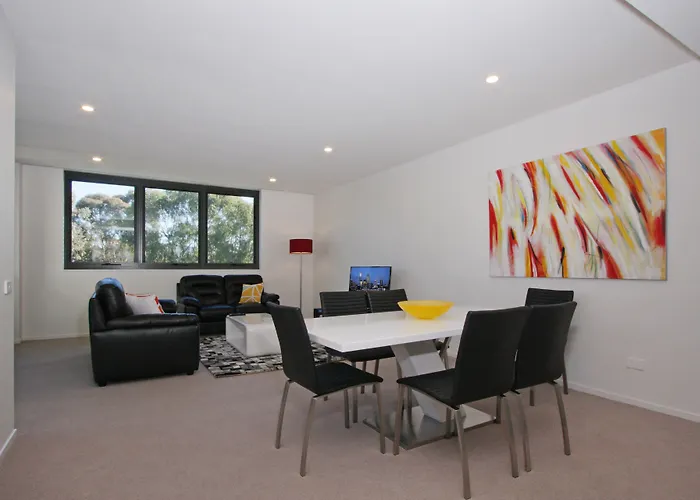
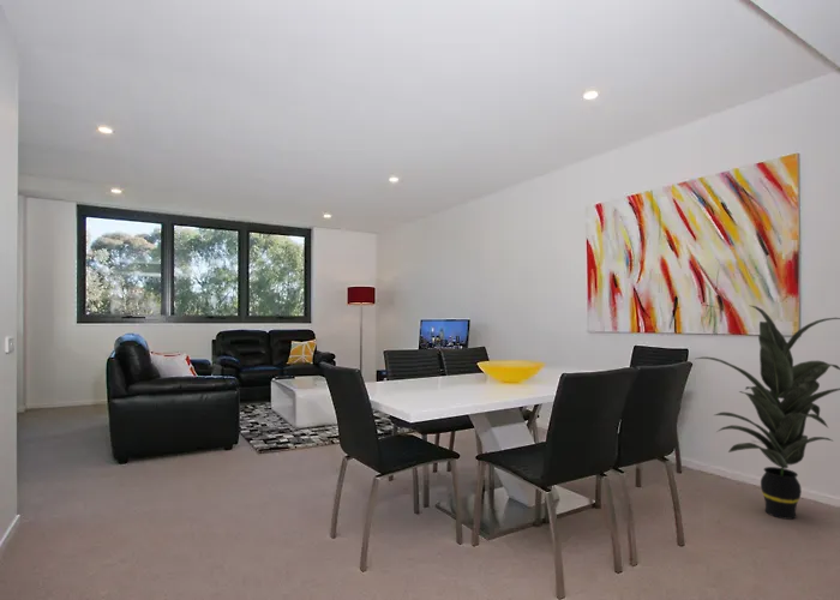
+ indoor plant [696,305,840,521]
